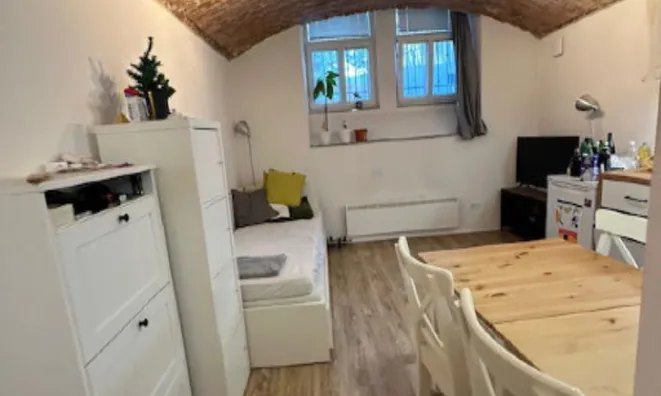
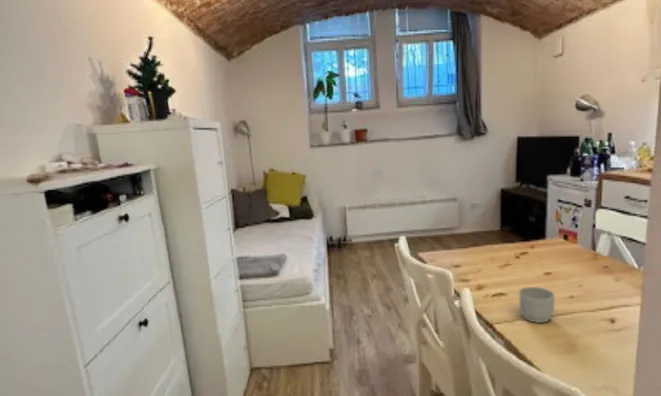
+ mug [518,286,556,324]
